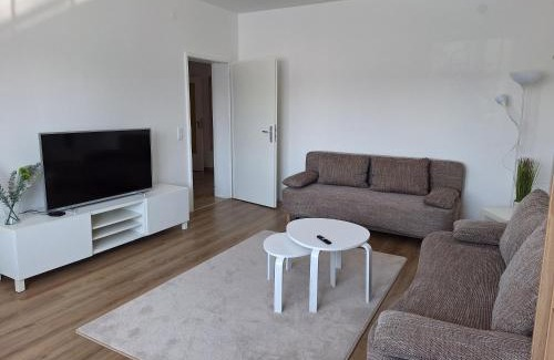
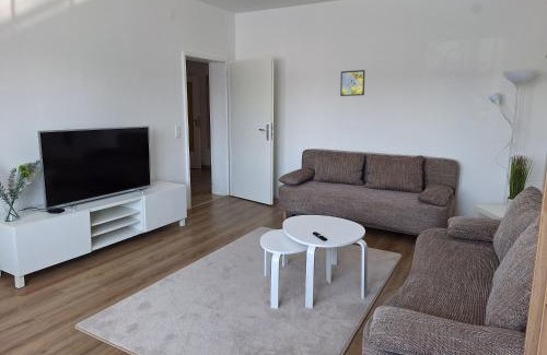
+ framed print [339,69,366,97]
